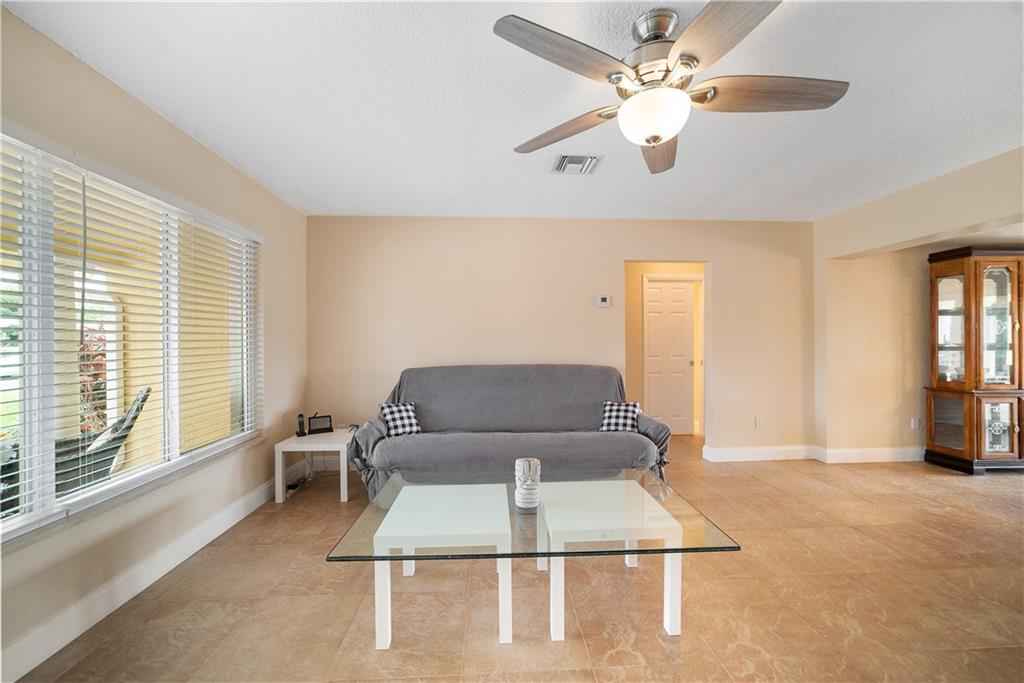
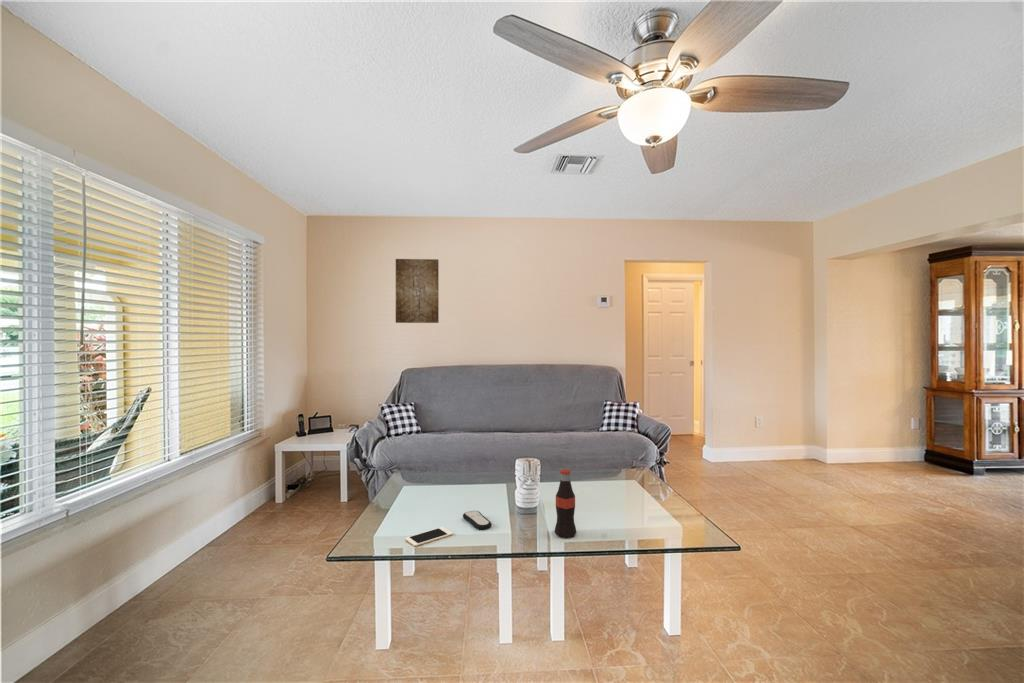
+ bottle [554,468,577,539]
+ cell phone [404,526,454,547]
+ remote control [462,510,493,531]
+ wall art [395,258,440,324]
